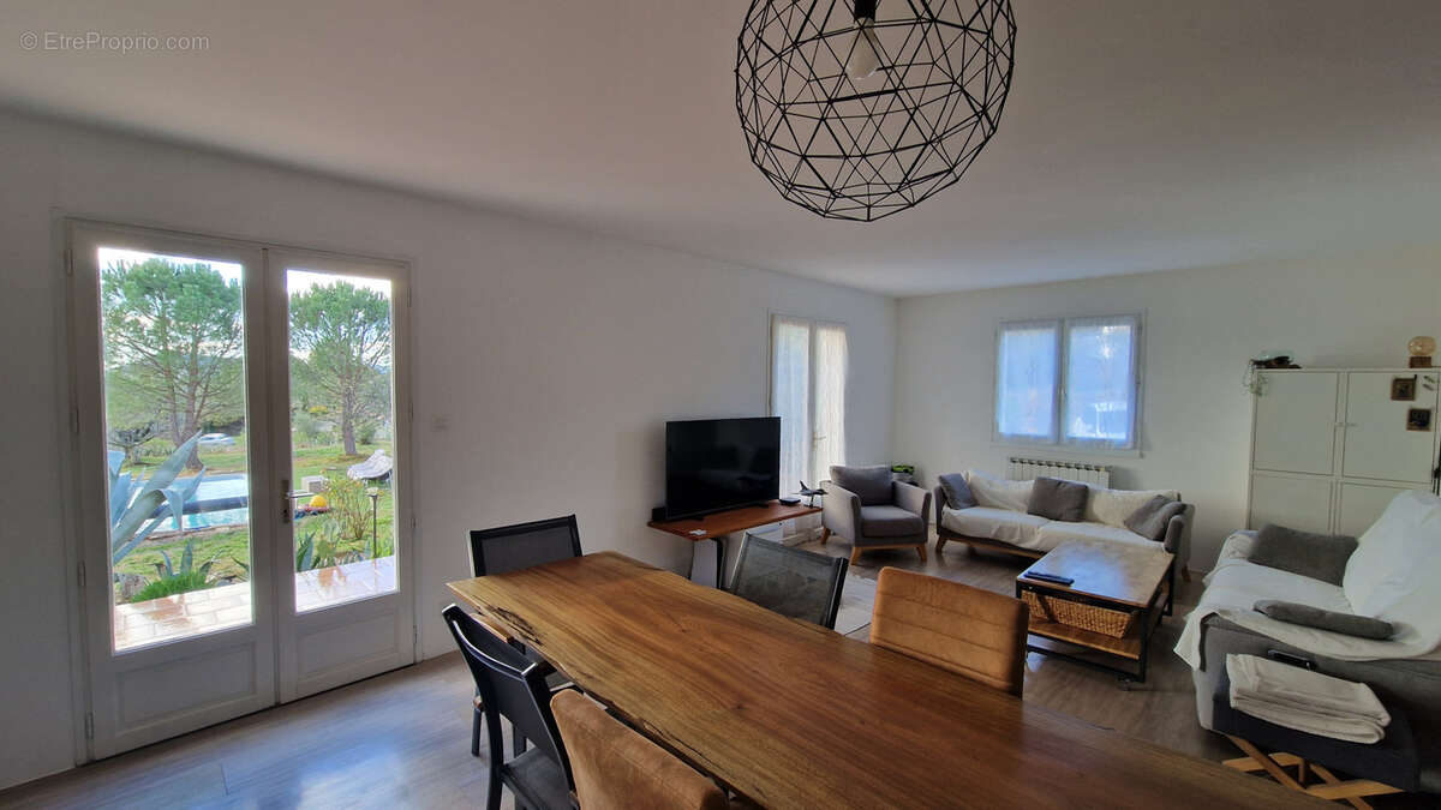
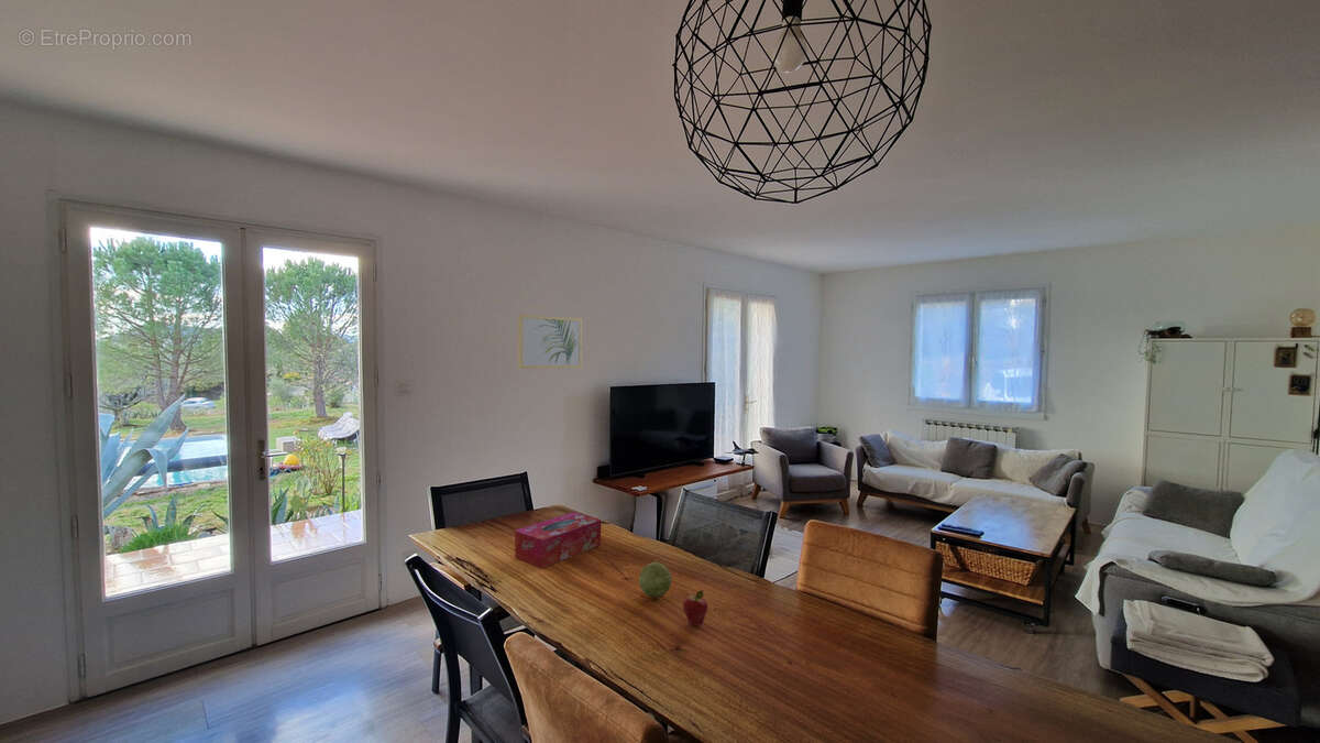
+ tissue box [514,511,602,569]
+ wall art [517,314,583,370]
+ decorative ball [638,561,672,599]
+ fruit [682,589,710,626]
